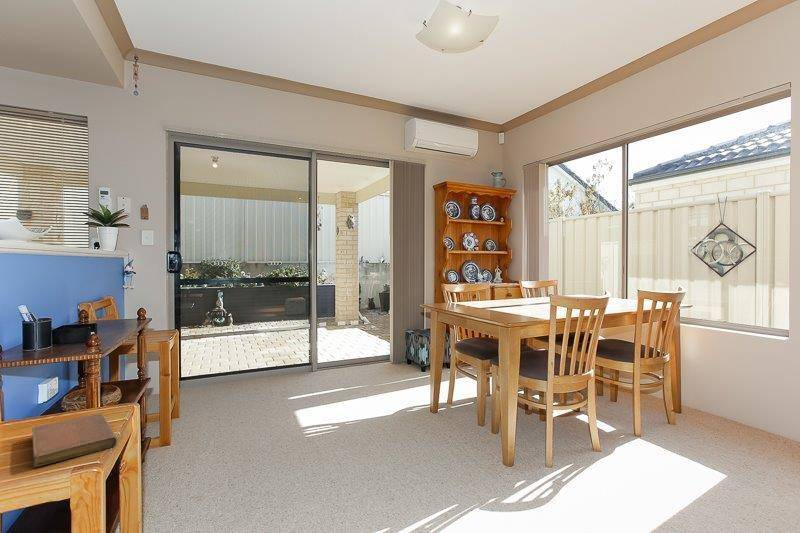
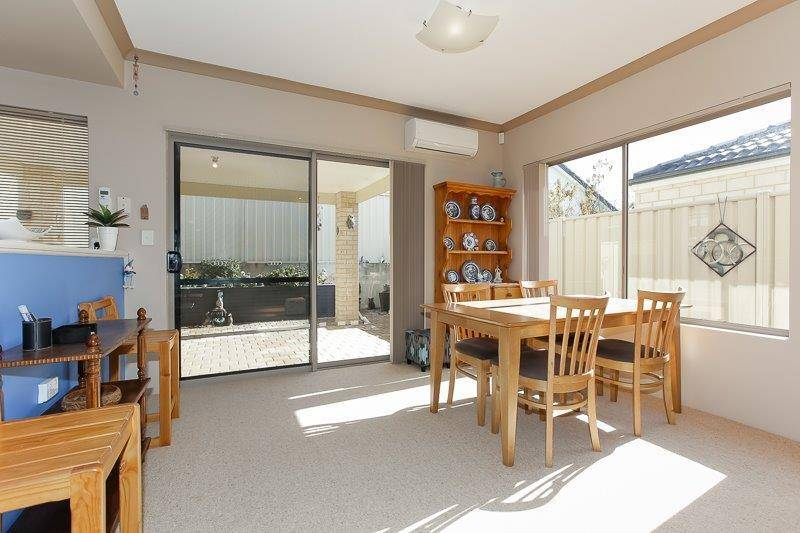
- notebook [31,413,118,468]
